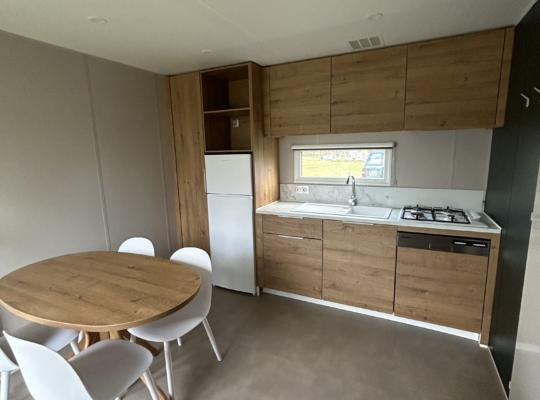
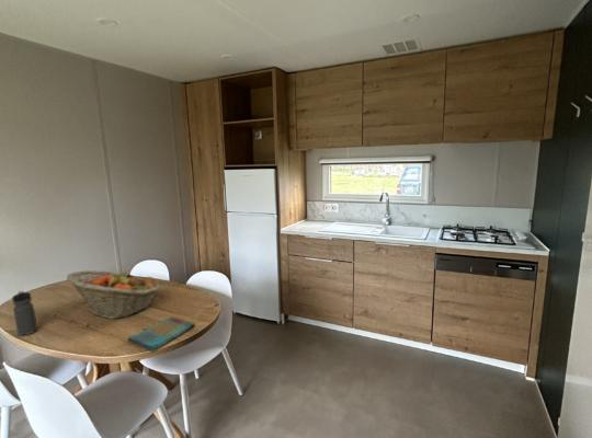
+ water bottle [11,290,38,337]
+ fruit basket [66,269,161,320]
+ dish towel [127,315,196,353]
